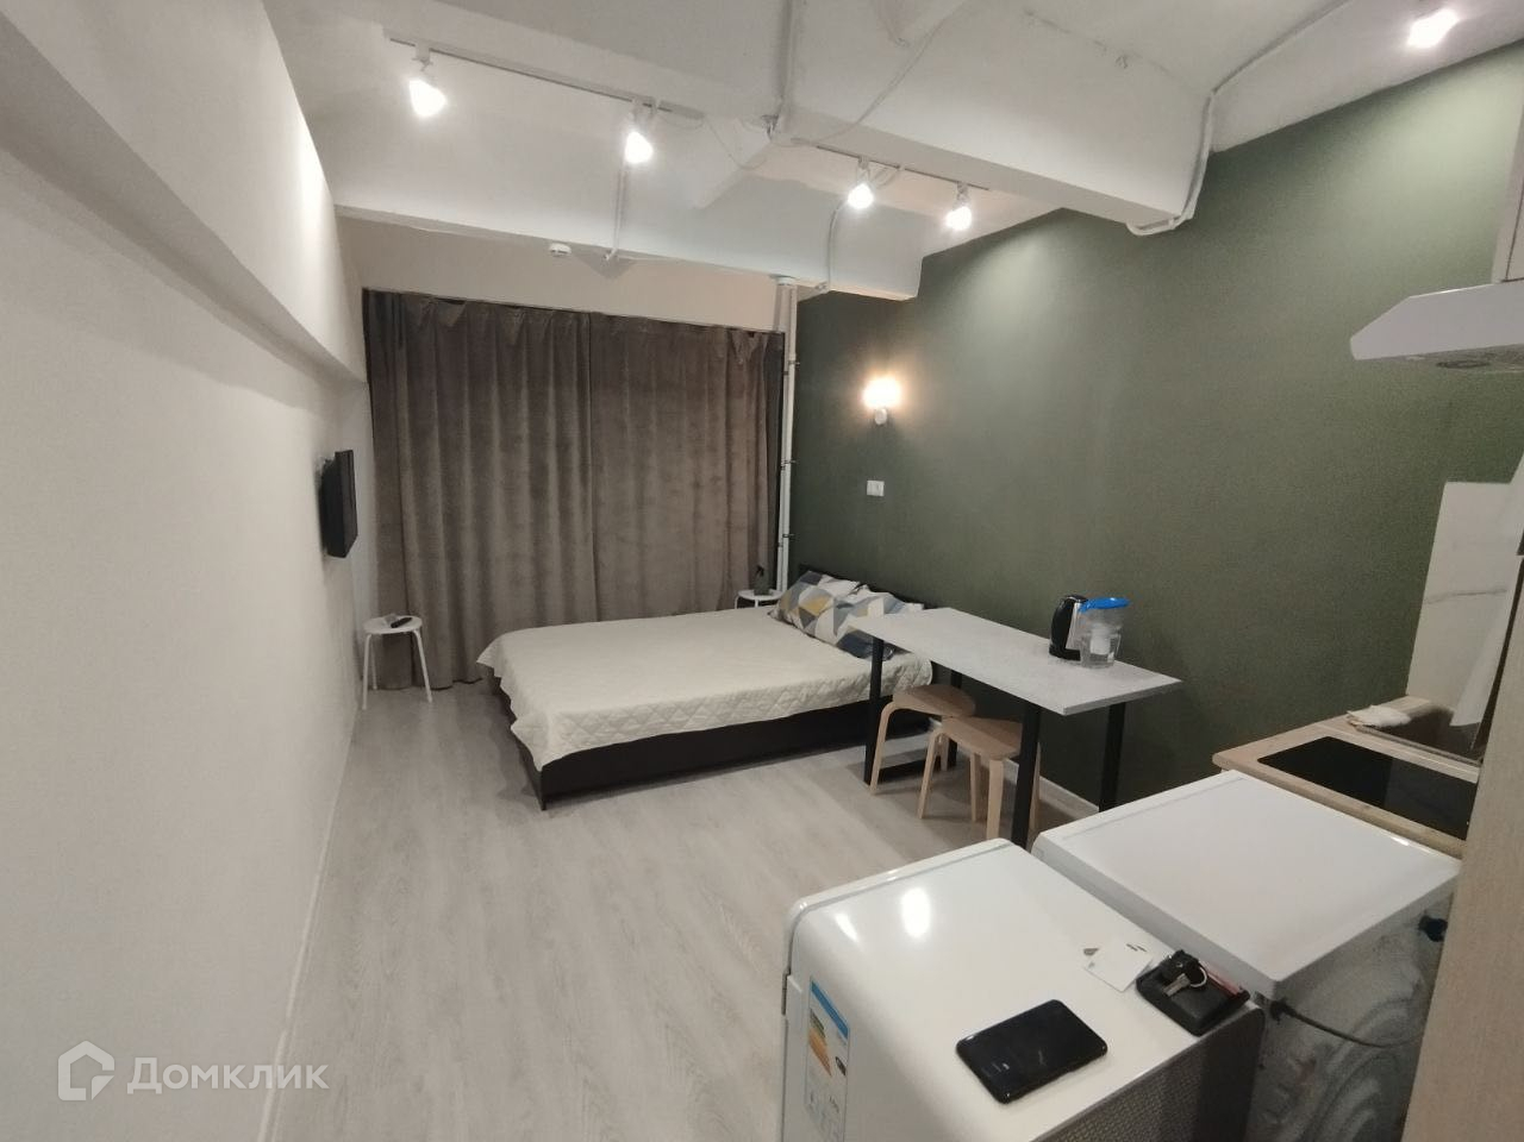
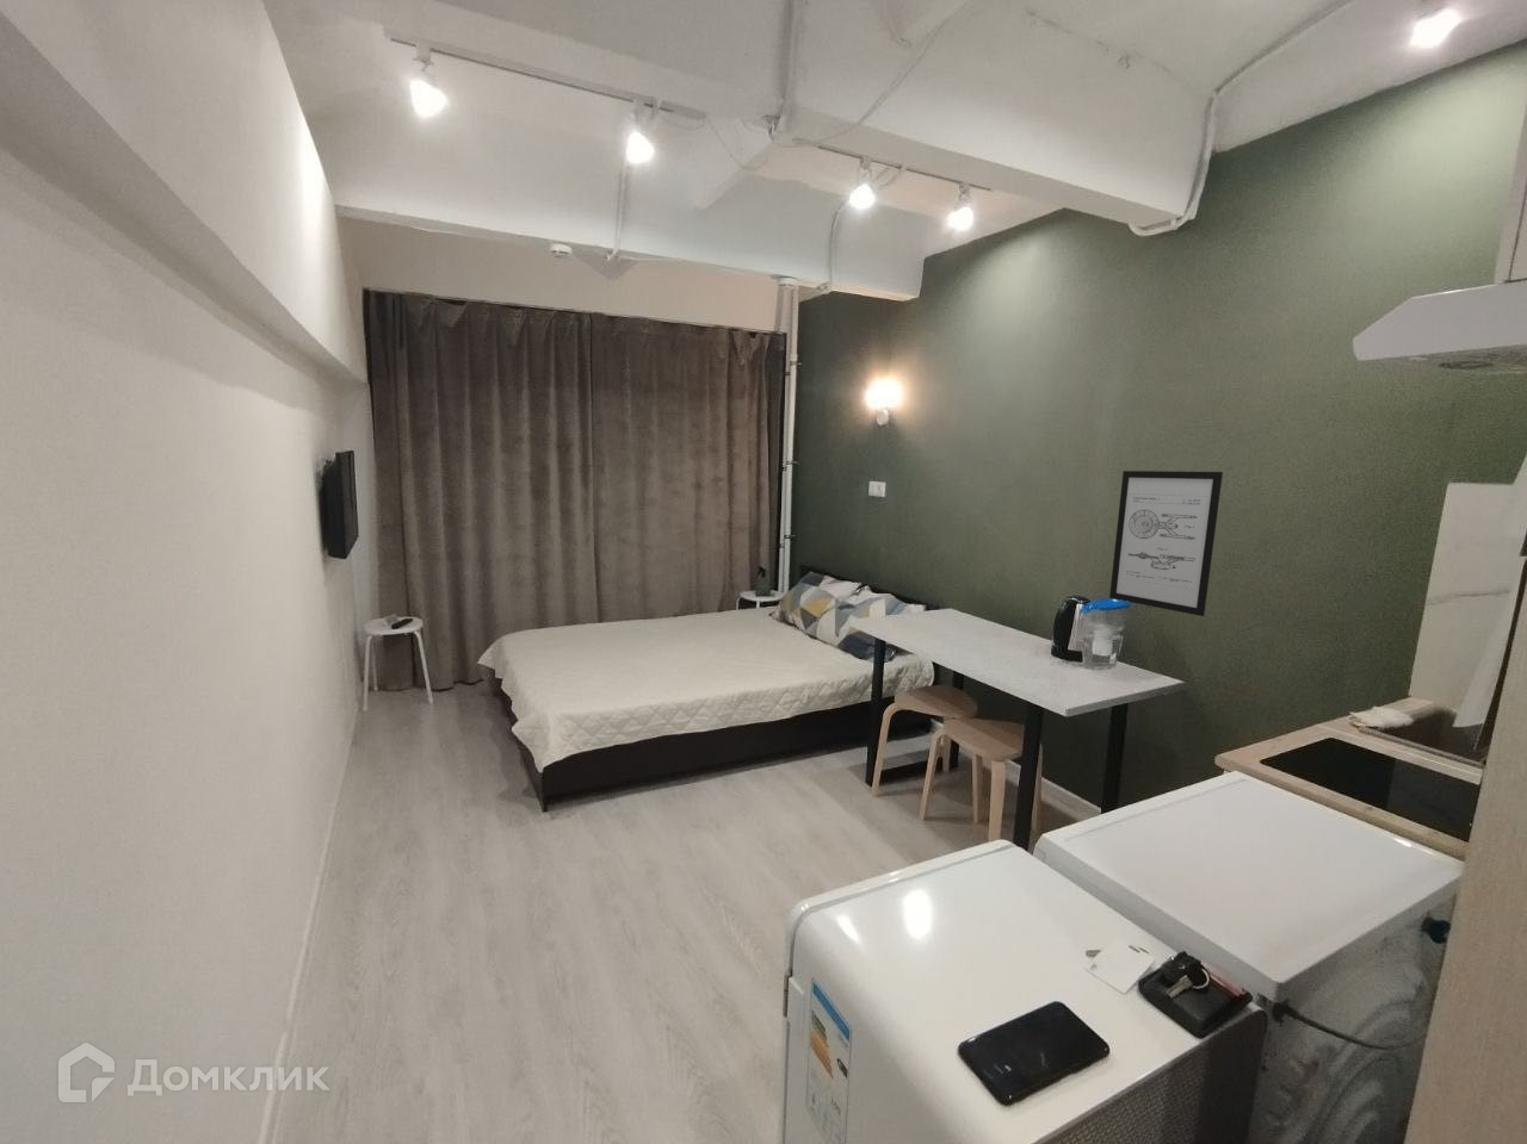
+ wall art [1109,470,1224,618]
